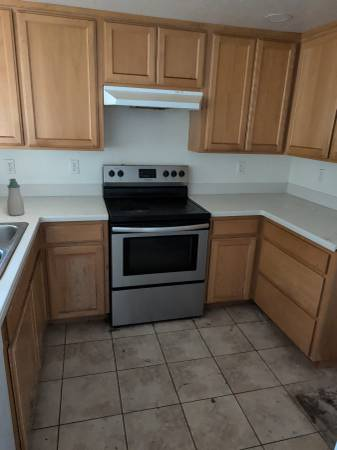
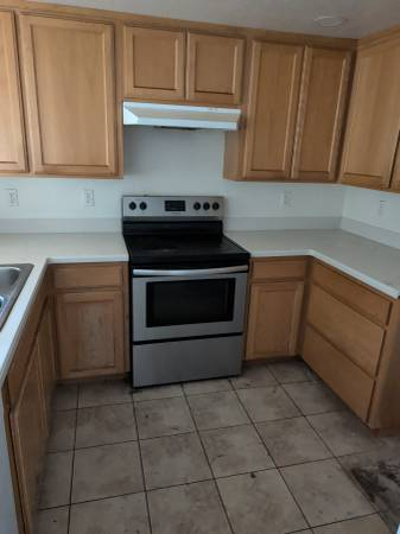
- soap bottle [6,178,25,217]
